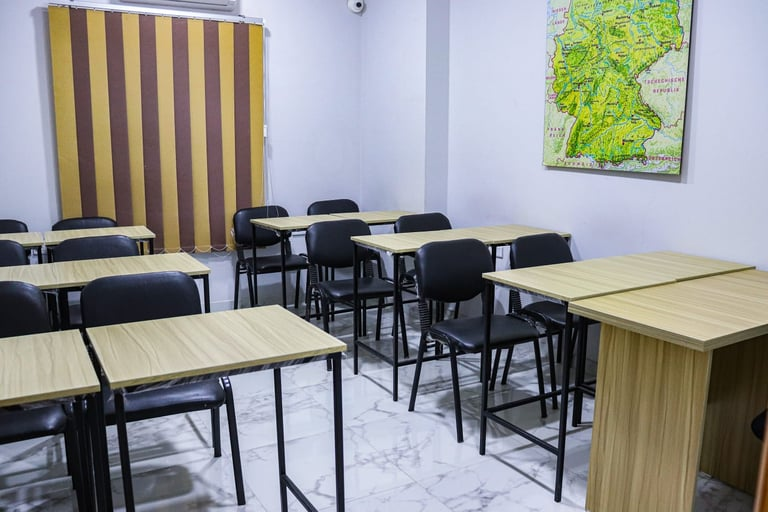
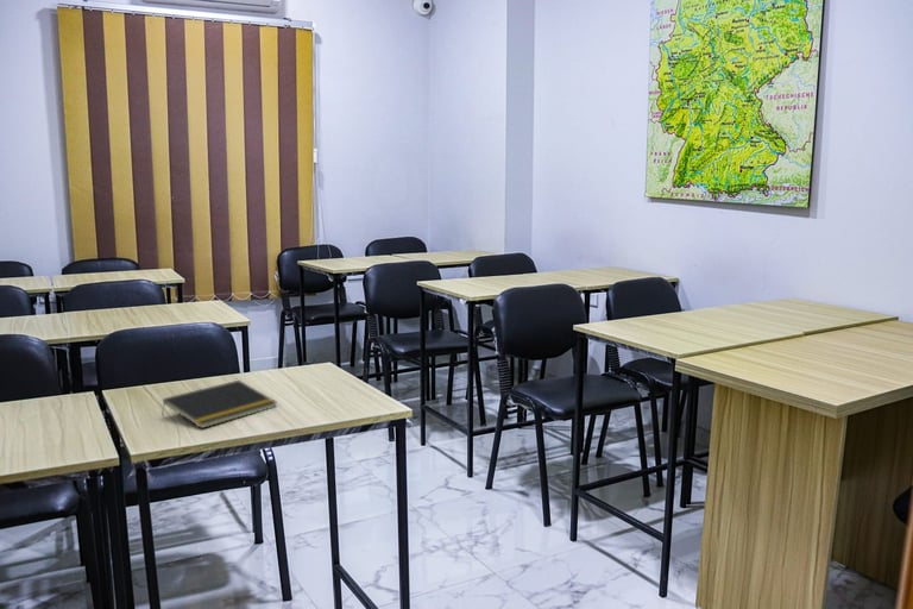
+ notepad [160,379,278,429]
